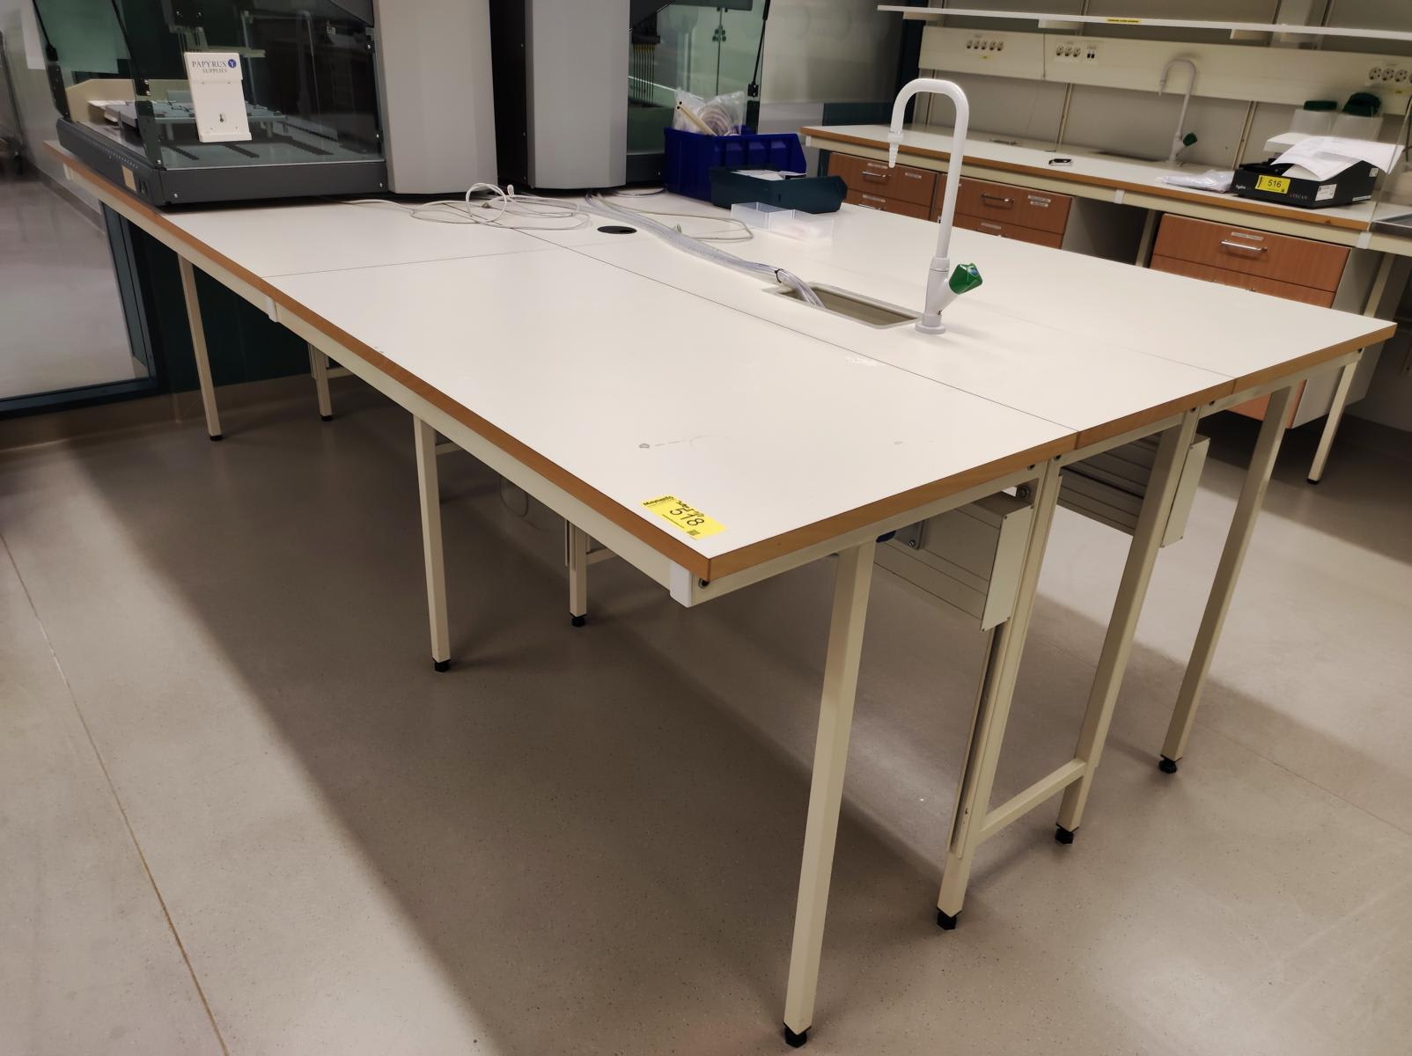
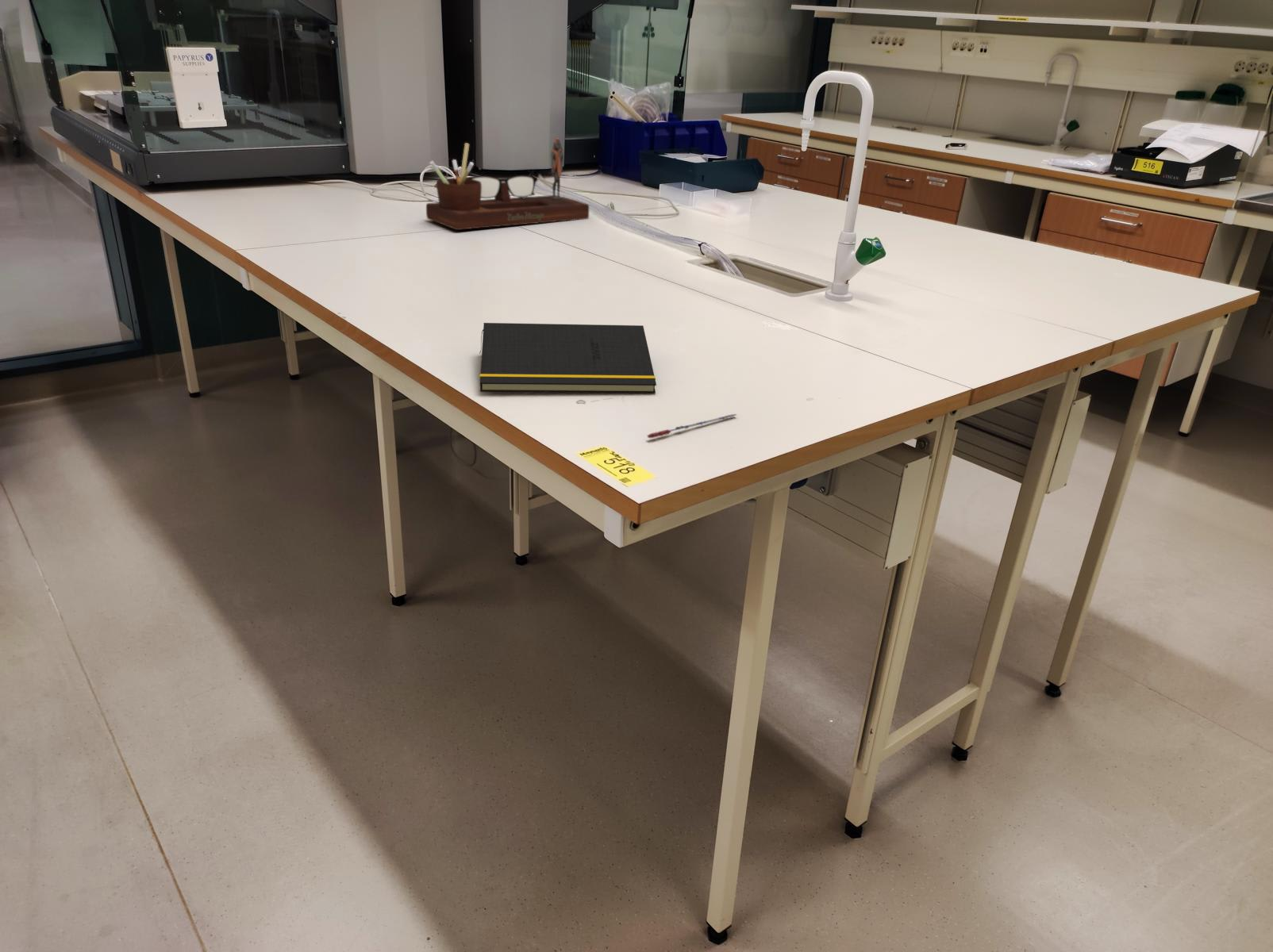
+ pen [646,413,737,439]
+ notepad [479,322,657,394]
+ desk organizer [425,137,590,231]
